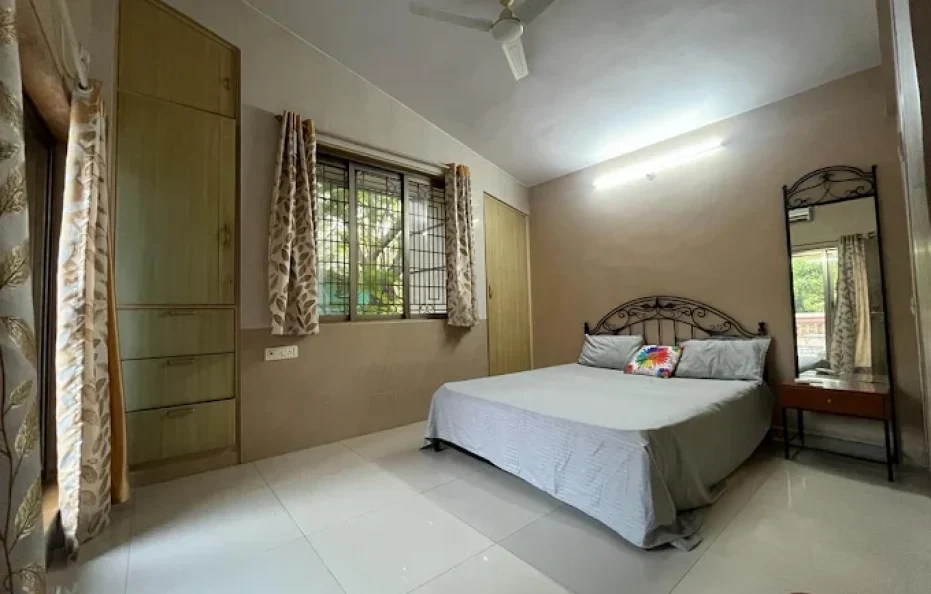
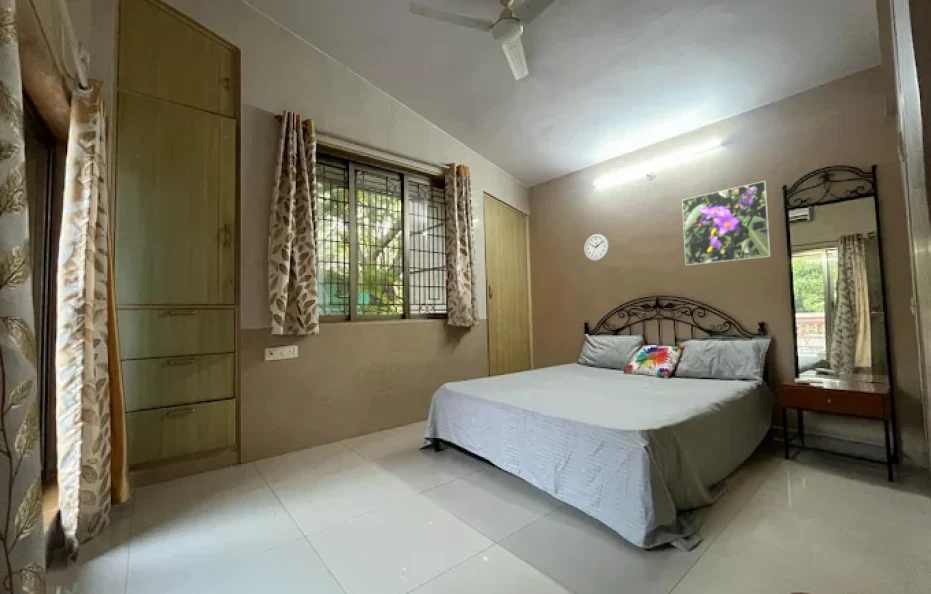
+ wall clock [583,233,610,262]
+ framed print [681,180,772,266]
